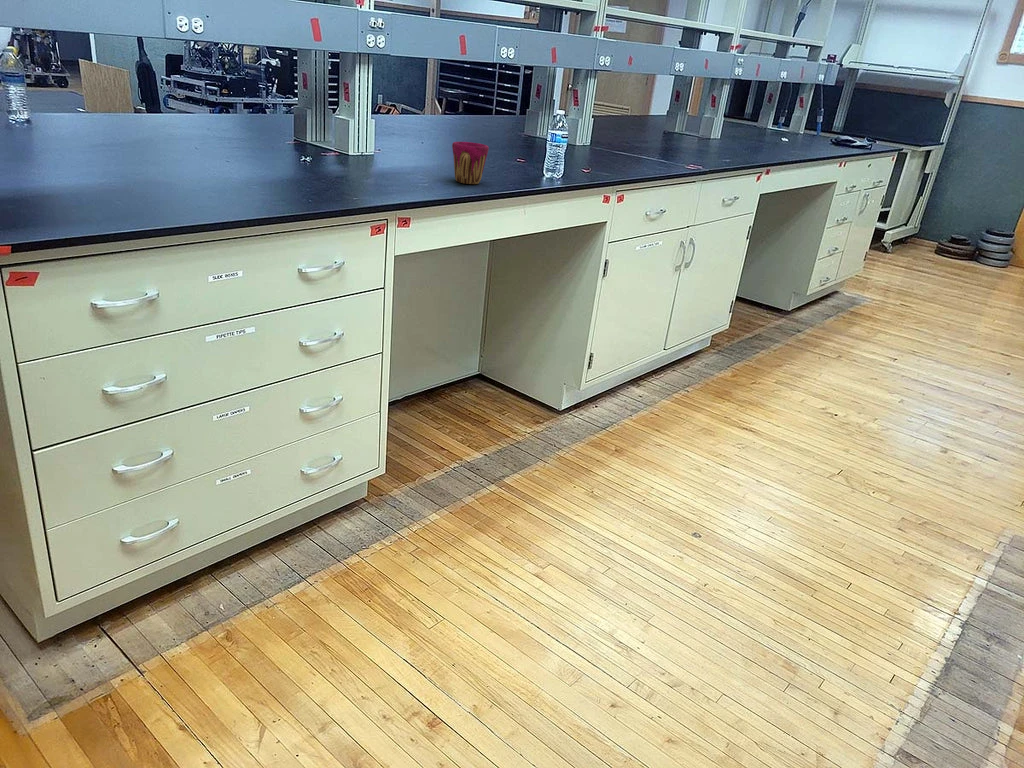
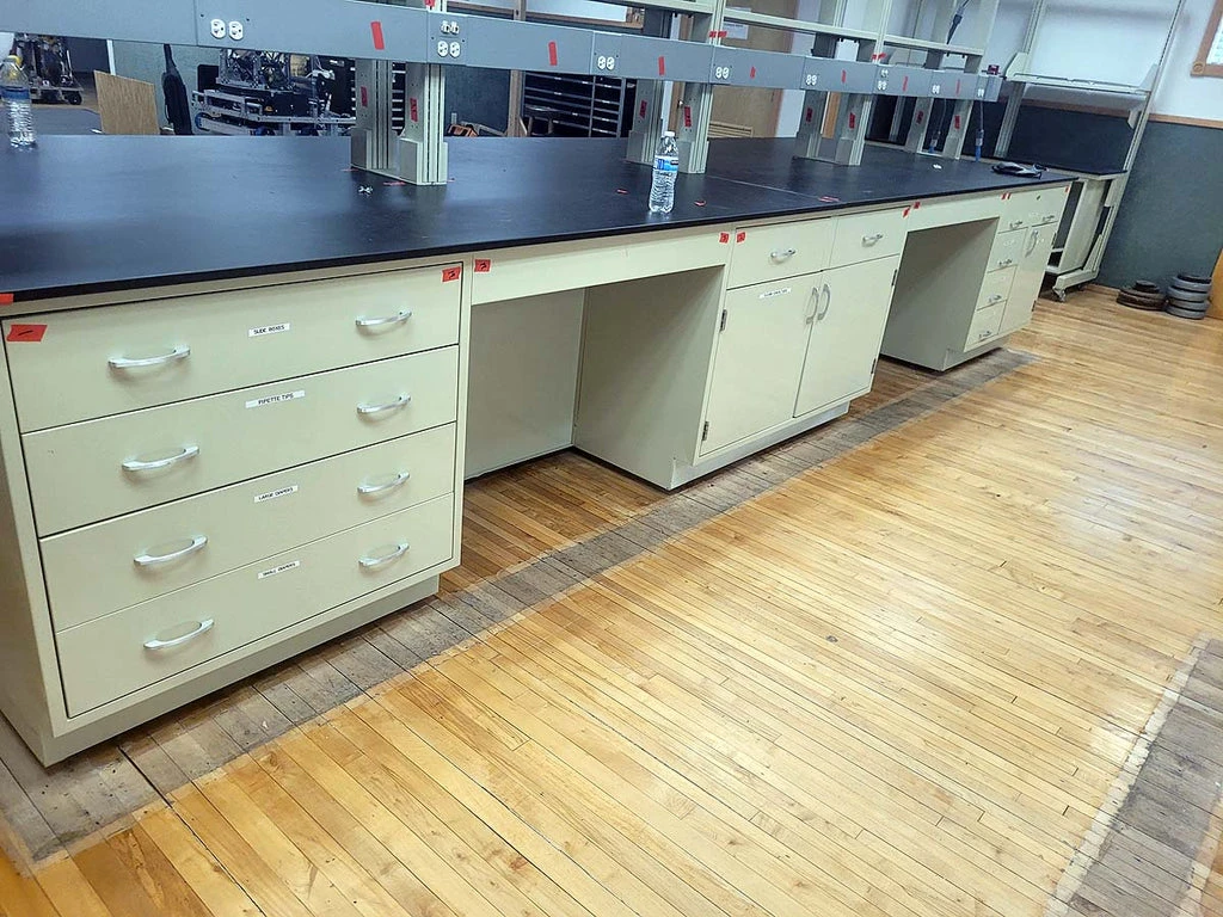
- cup [451,141,490,185]
